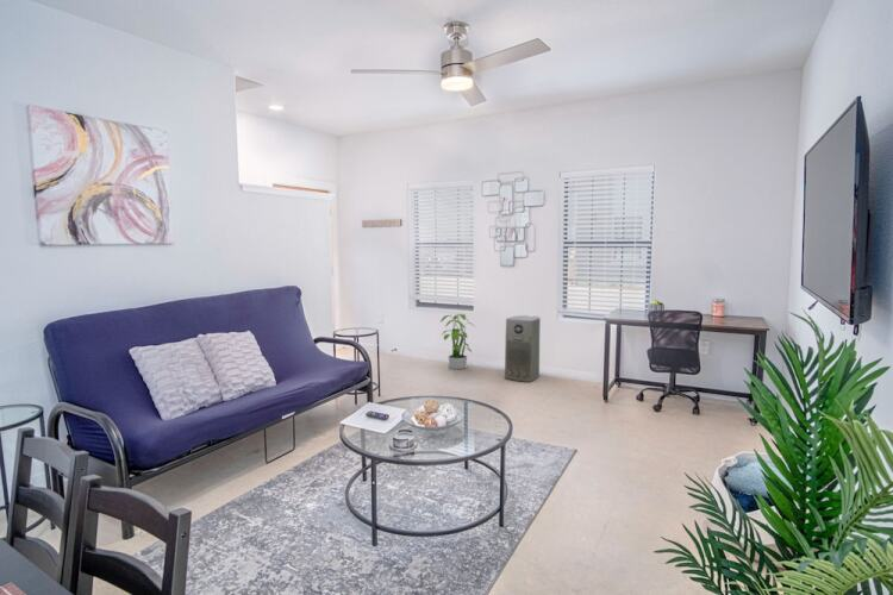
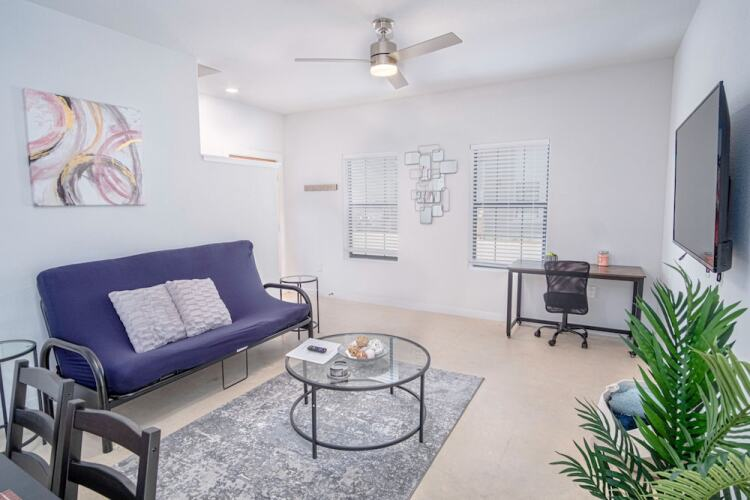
- air purifier [504,314,542,383]
- potted plant [439,312,474,370]
